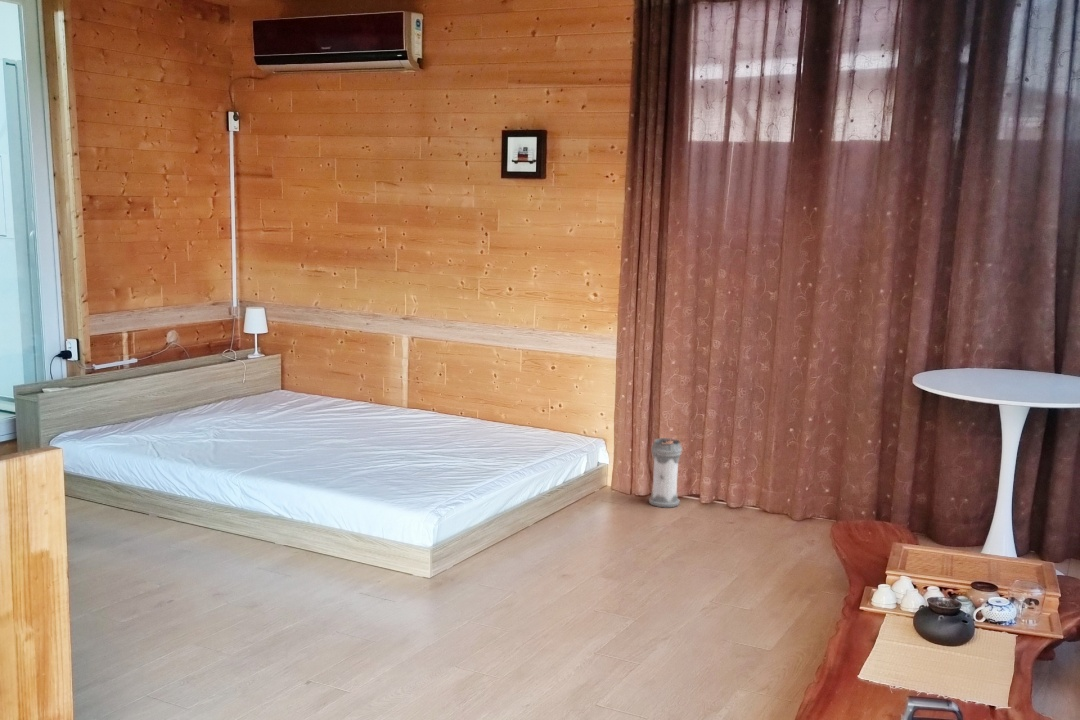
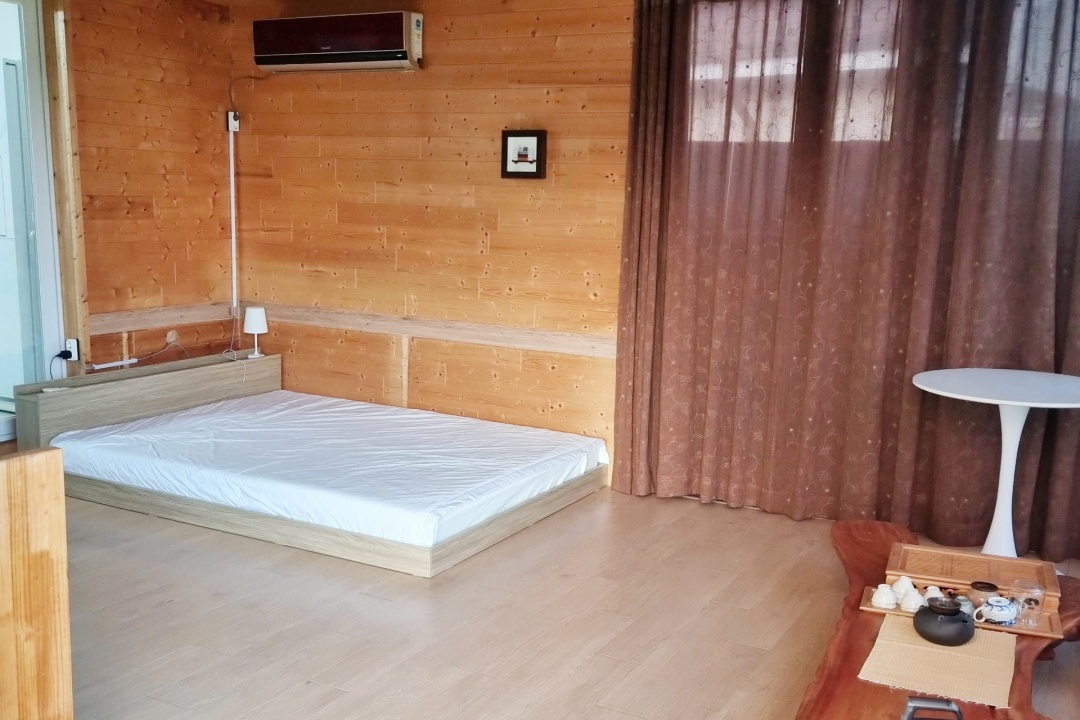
- lantern [648,437,683,508]
